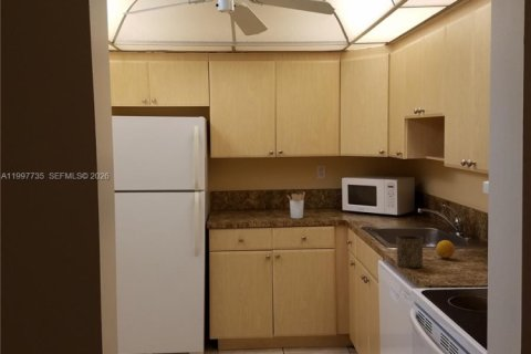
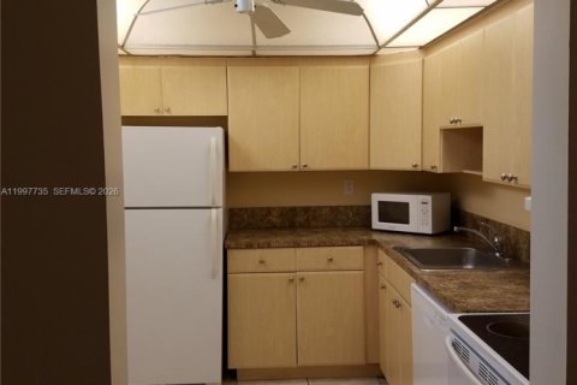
- utensil holder [287,191,306,220]
- cup [395,235,425,269]
- fruit [435,239,456,259]
